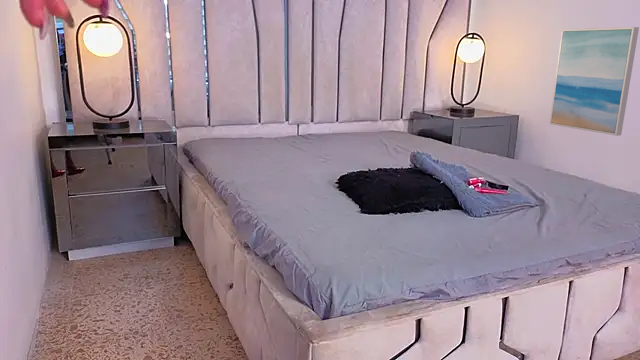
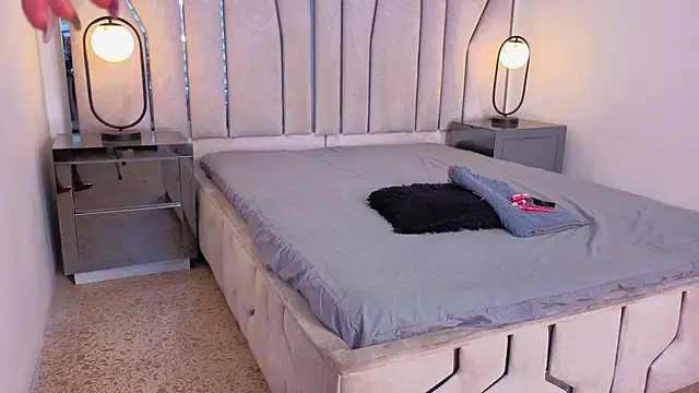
- wall art [549,26,640,137]
